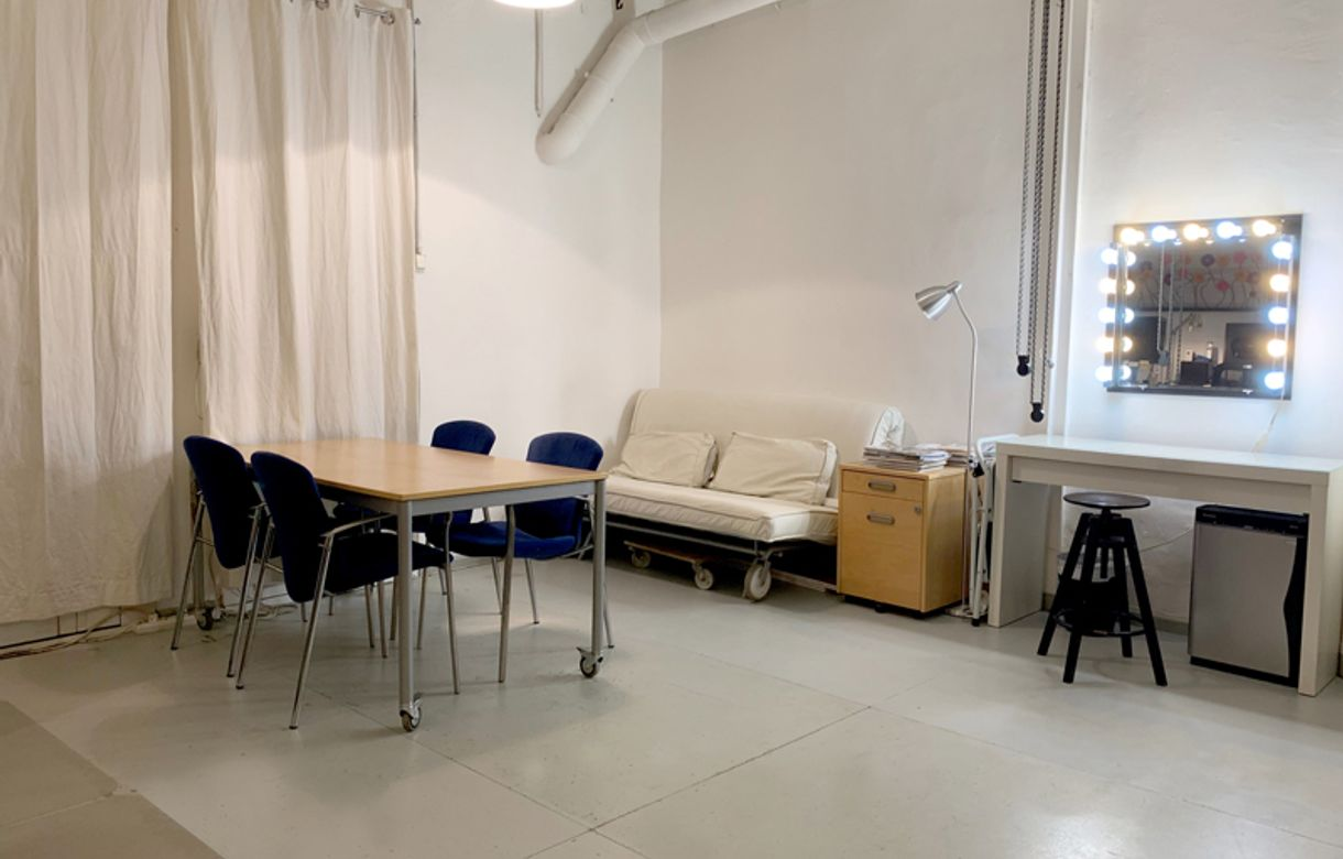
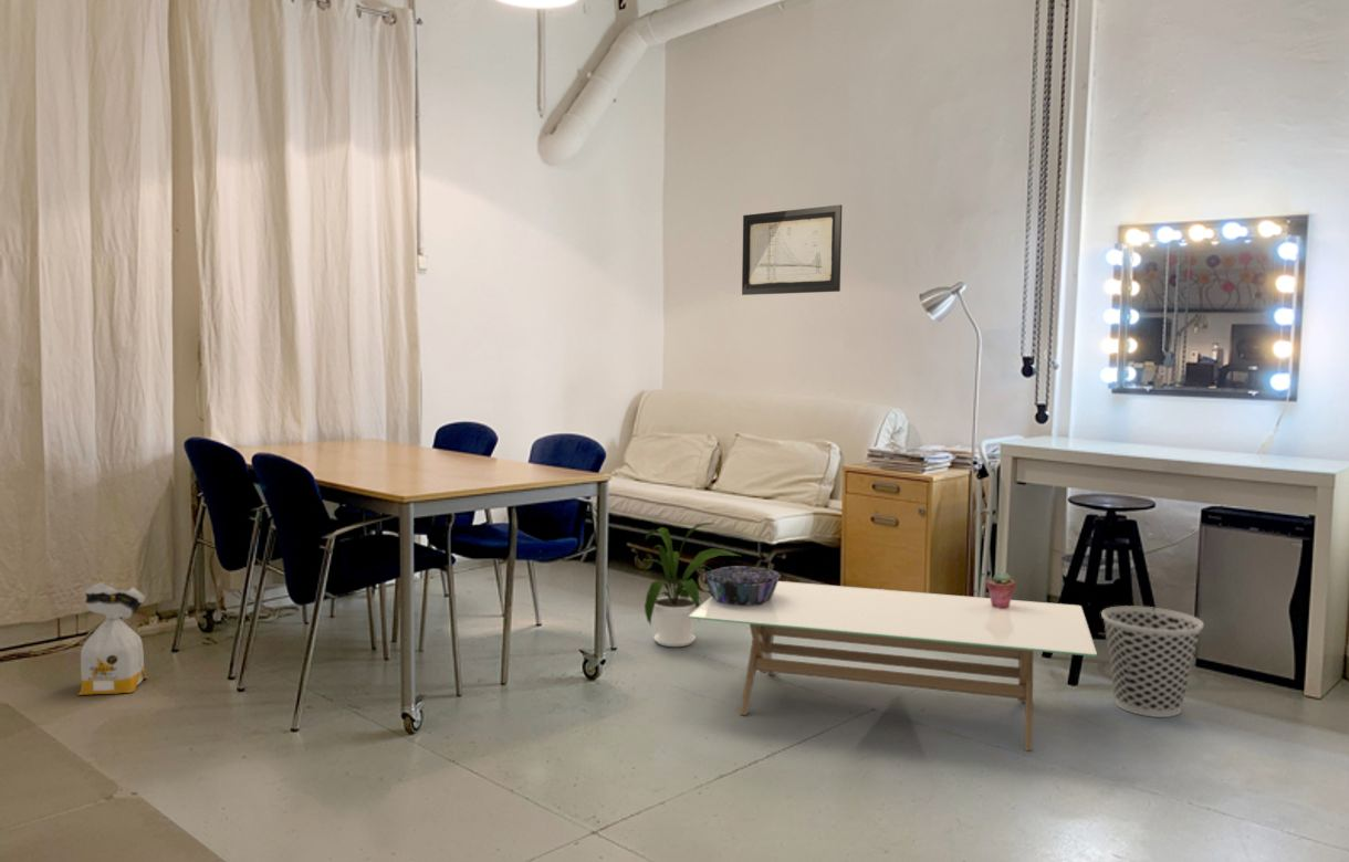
+ wall art [741,203,844,296]
+ wastebasket [1100,605,1204,718]
+ coffee table [689,580,1098,751]
+ house plant [642,522,741,648]
+ bag [77,581,148,696]
+ potted succulent [985,570,1016,609]
+ decorative bowl [702,565,782,606]
